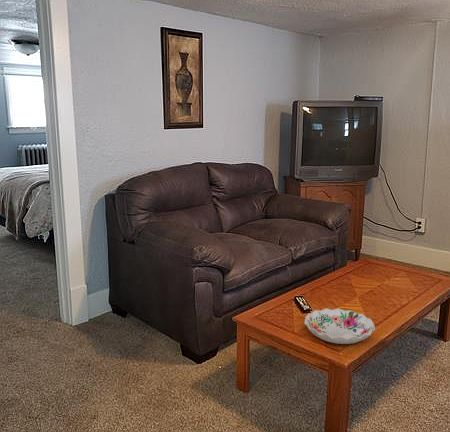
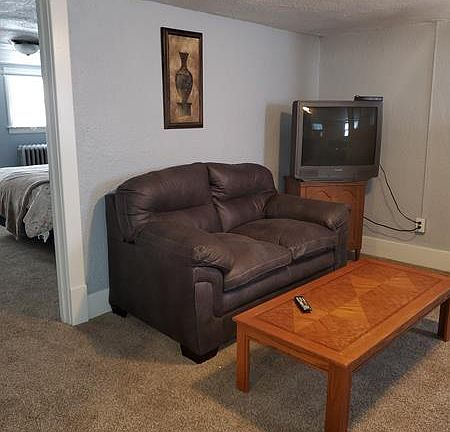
- decorative bowl [304,307,376,345]
